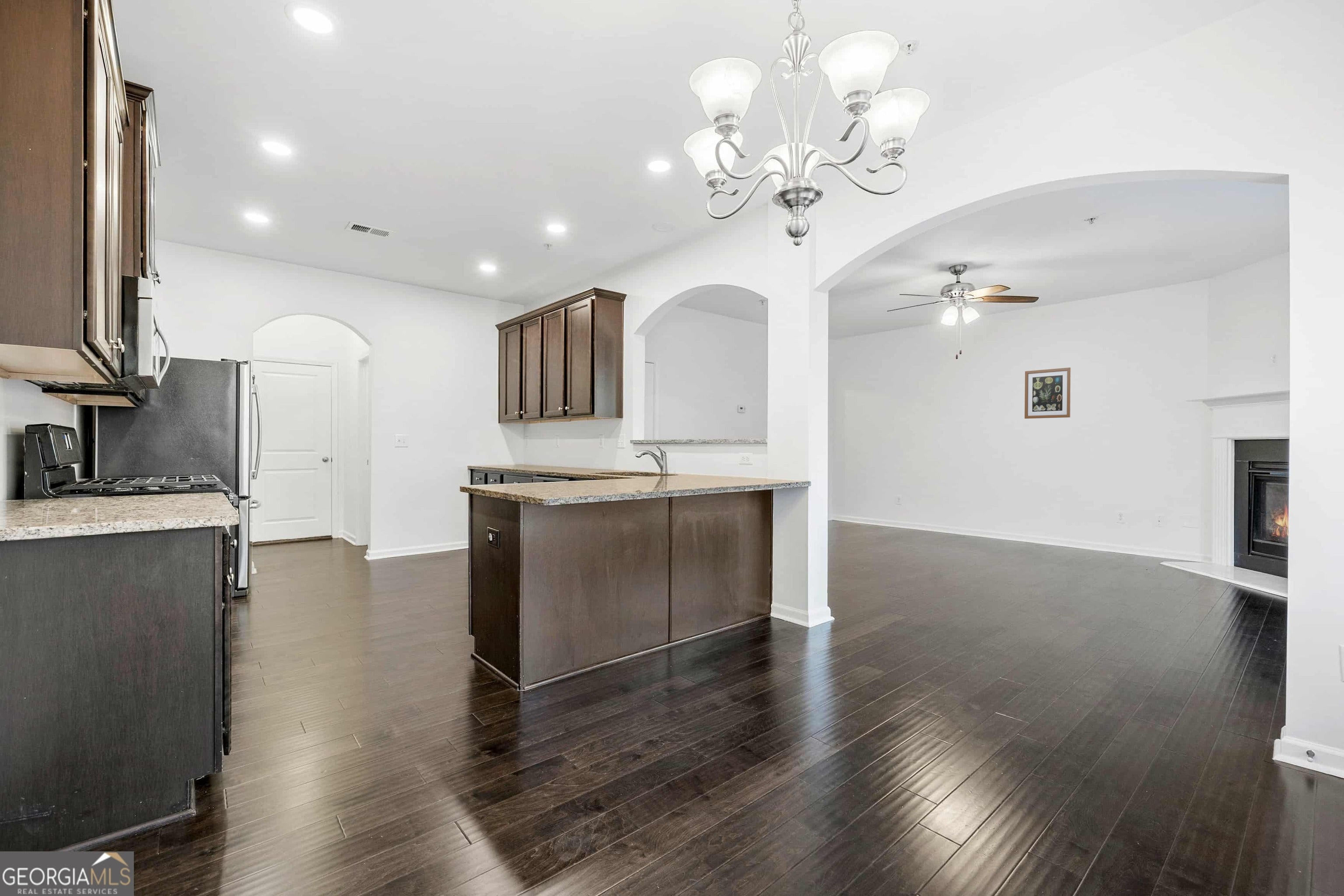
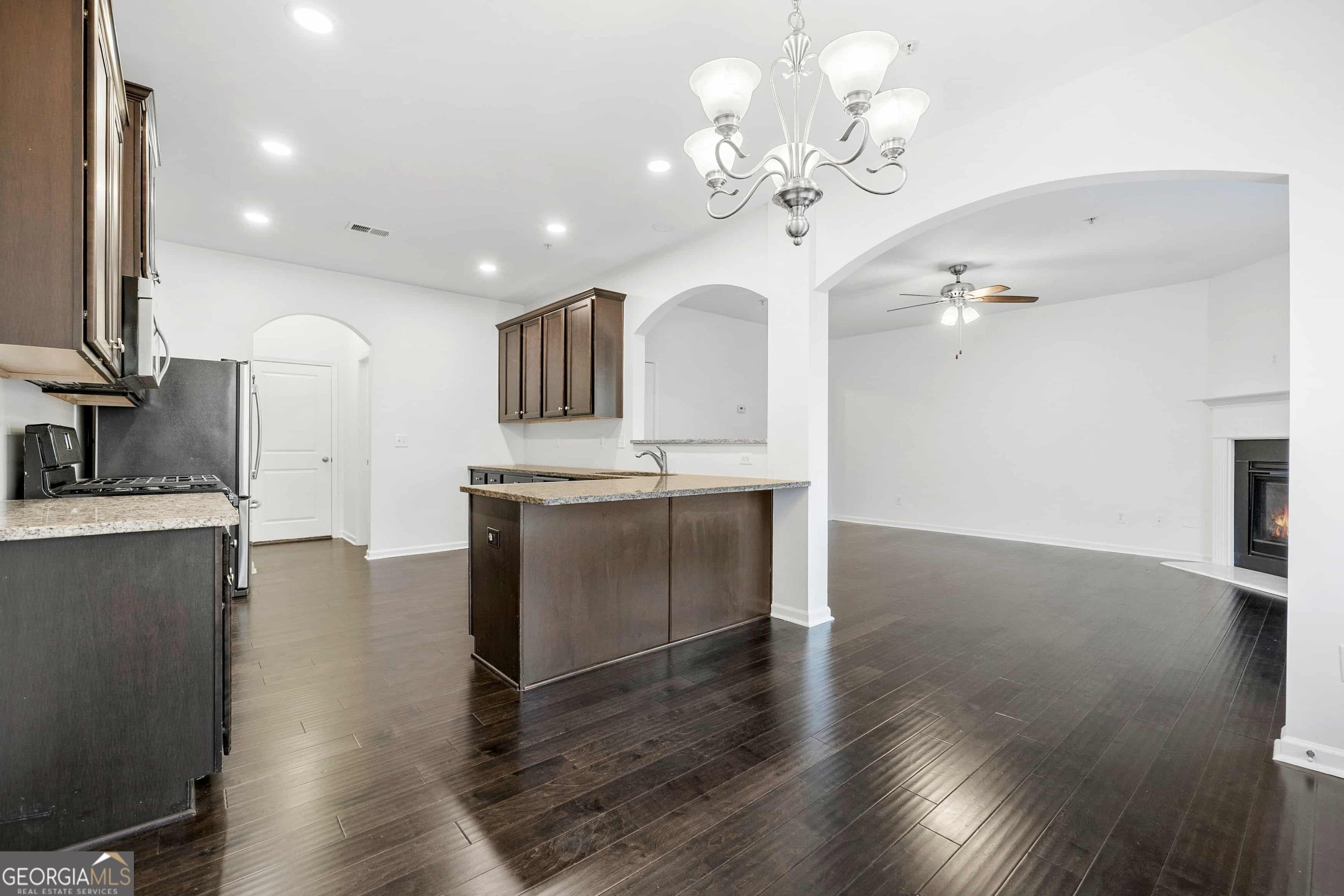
- wall art [1024,367,1071,419]
